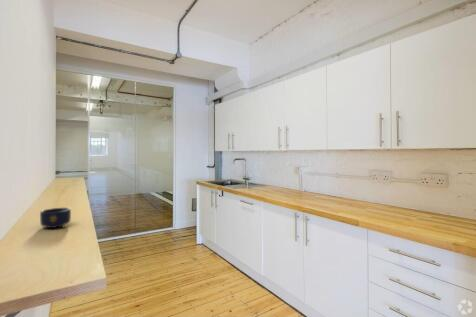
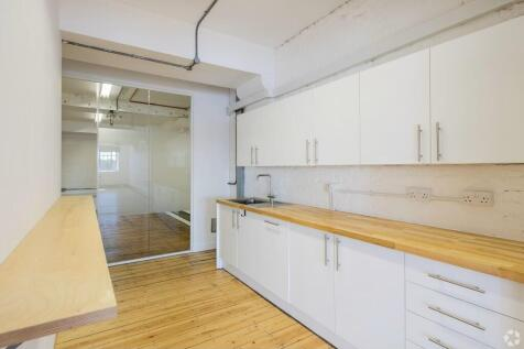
- mug [39,207,72,229]
